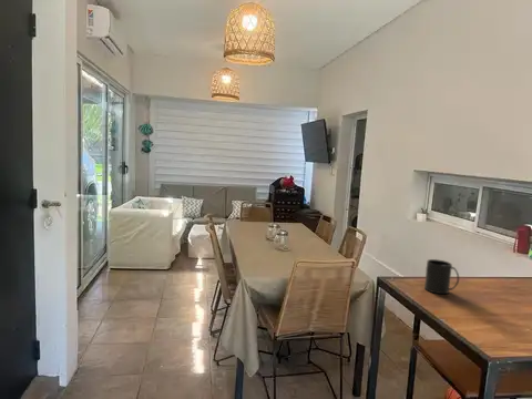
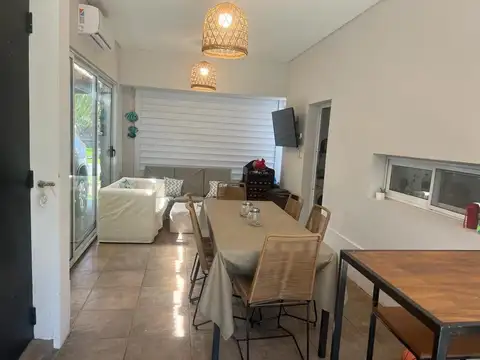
- mug [423,258,460,295]
